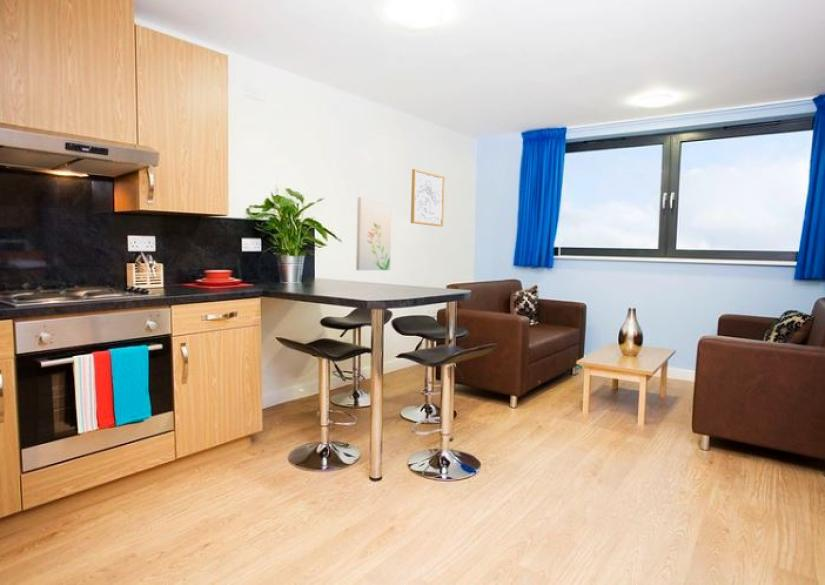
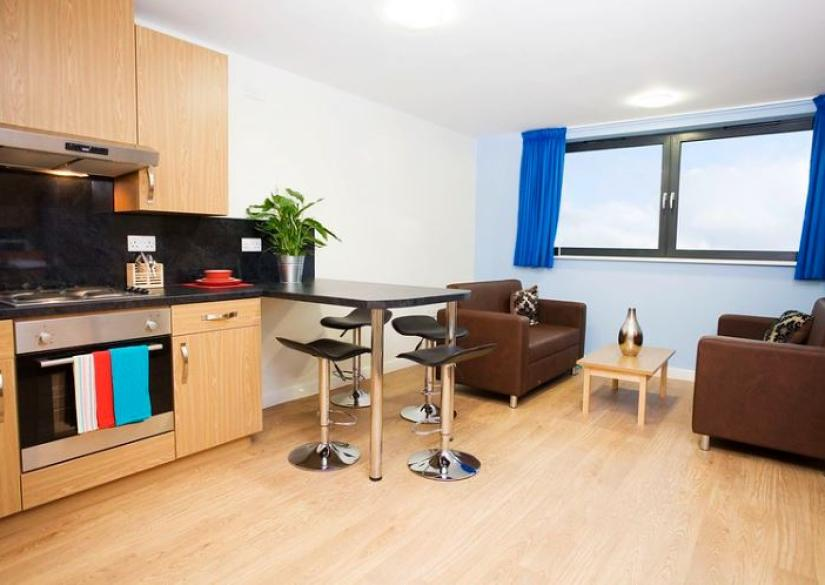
- wall art [410,168,446,227]
- wall art [355,196,393,271]
